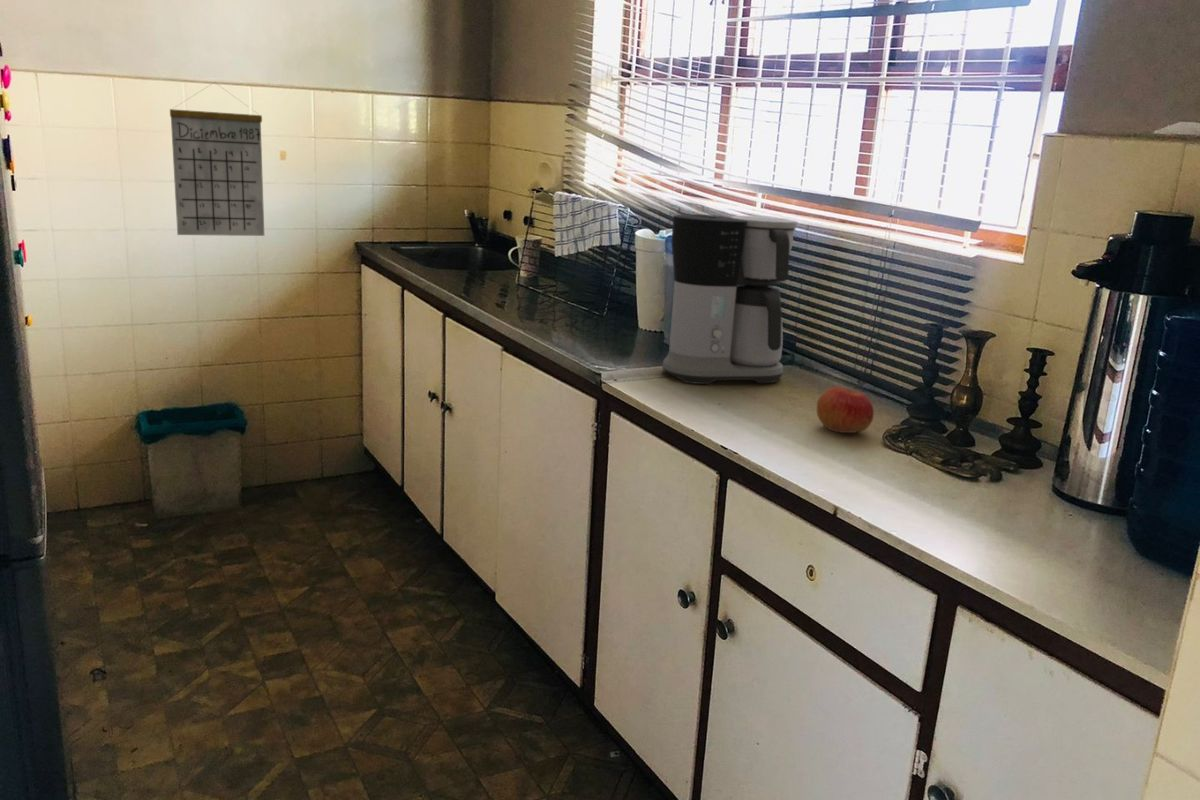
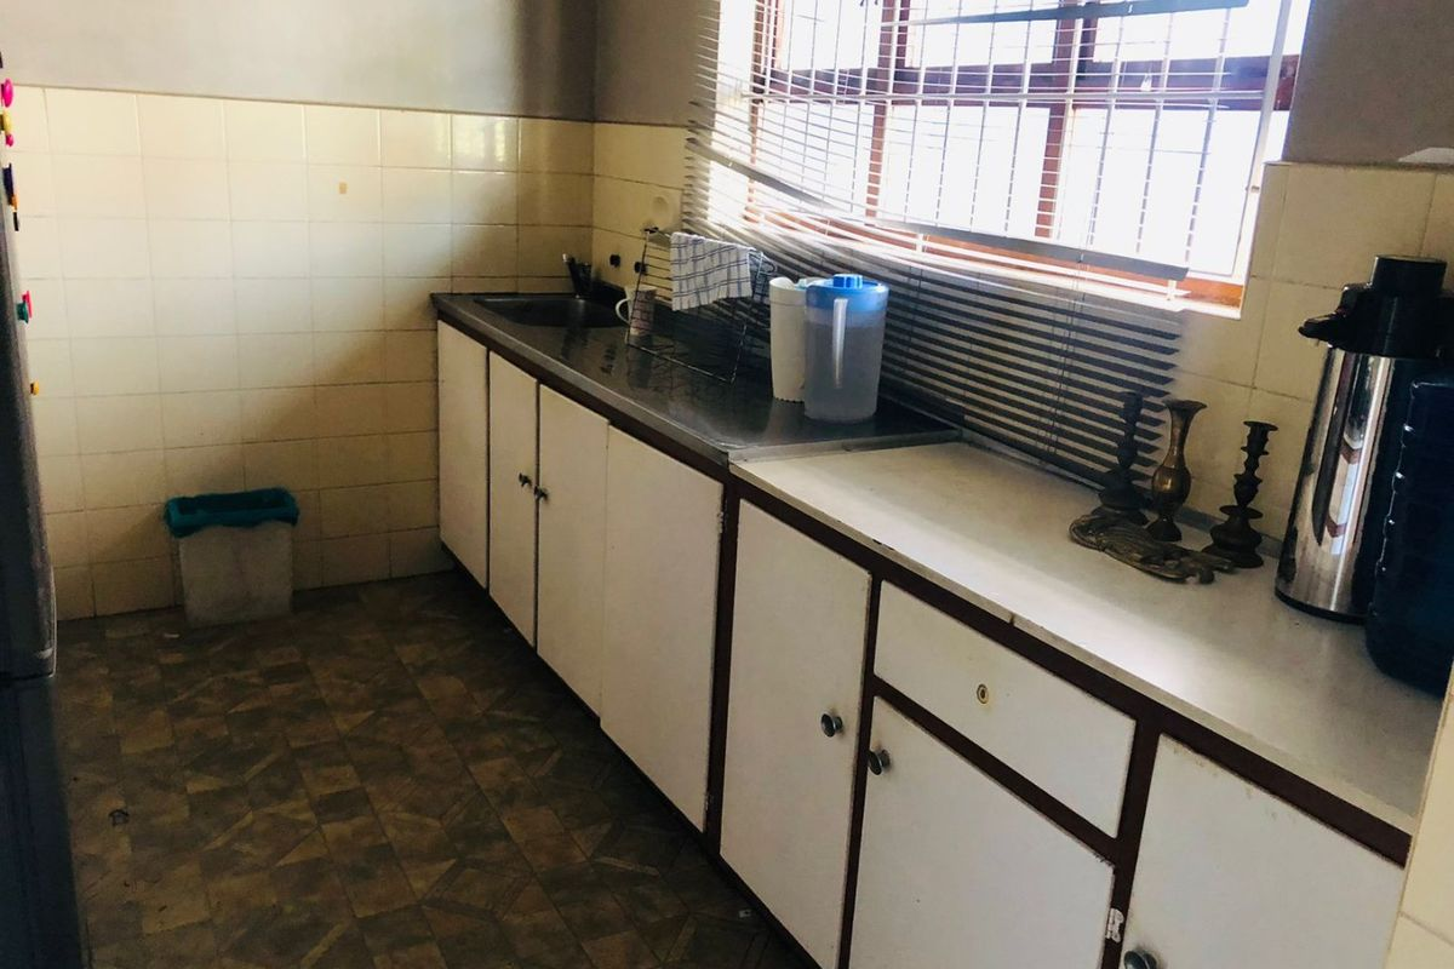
- coffee maker [661,213,798,385]
- calendar [169,82,265,237]
- apple [816,385,875,434]
